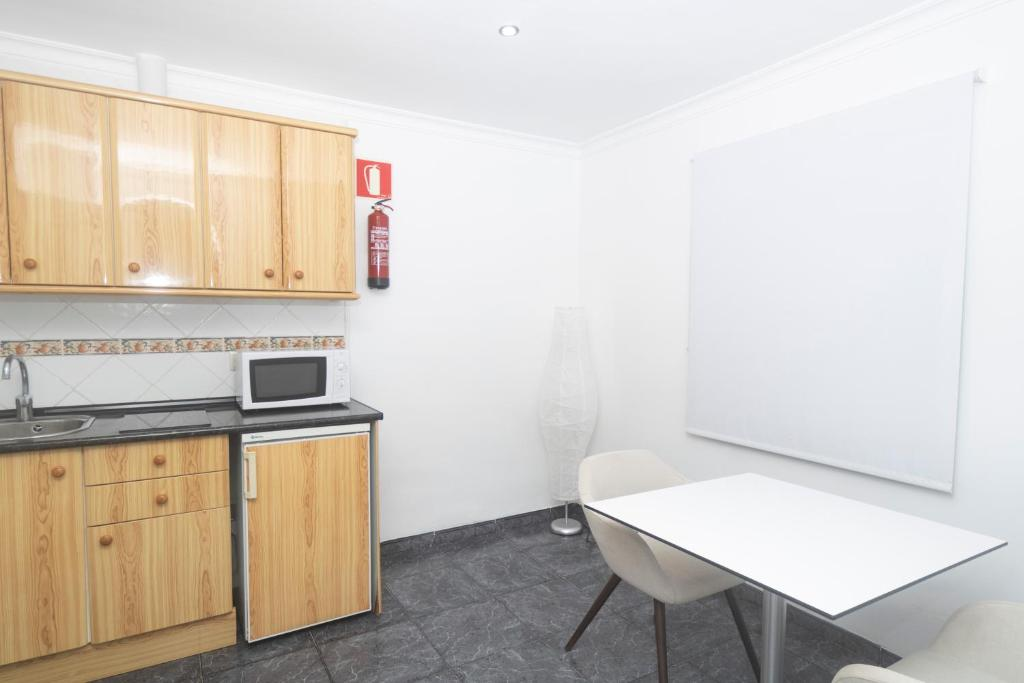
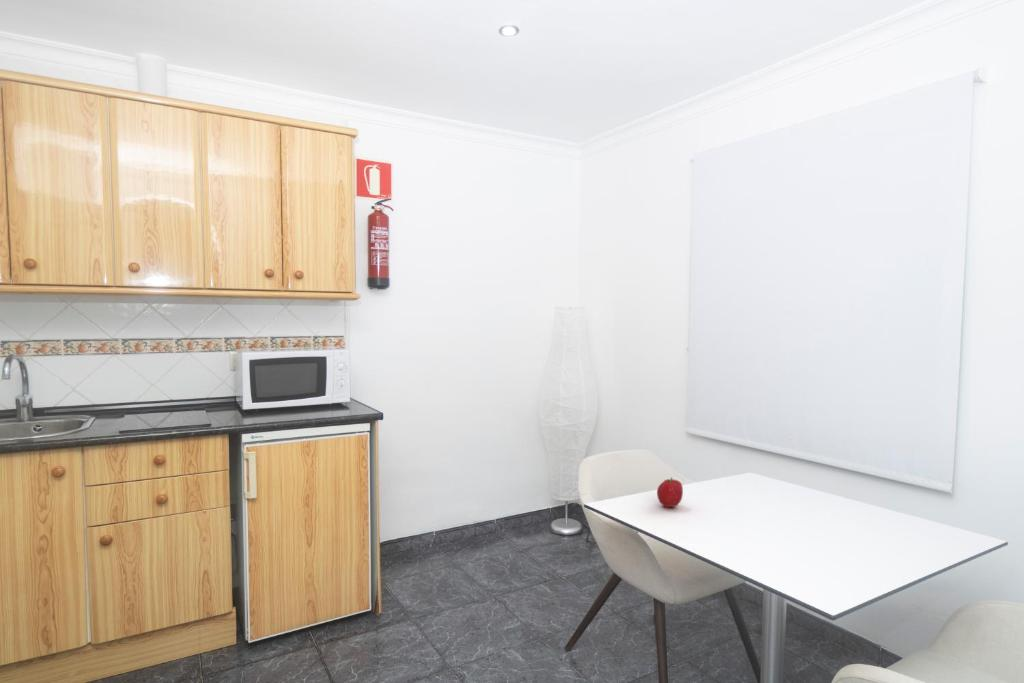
+ fruit [656,476,684,508]
